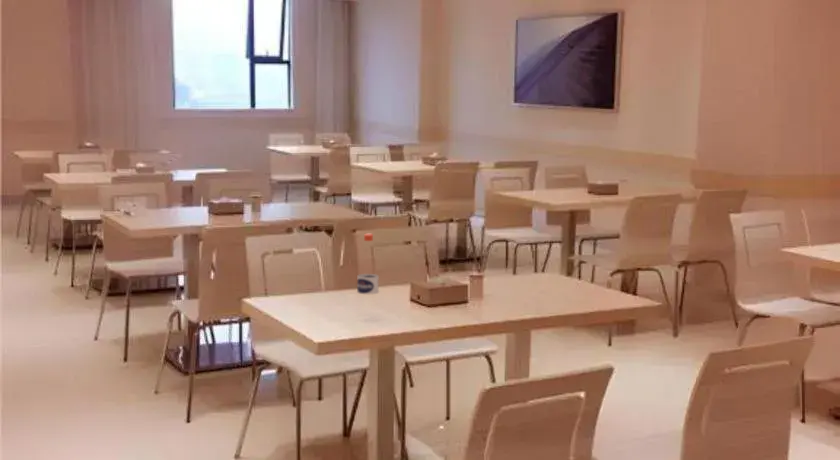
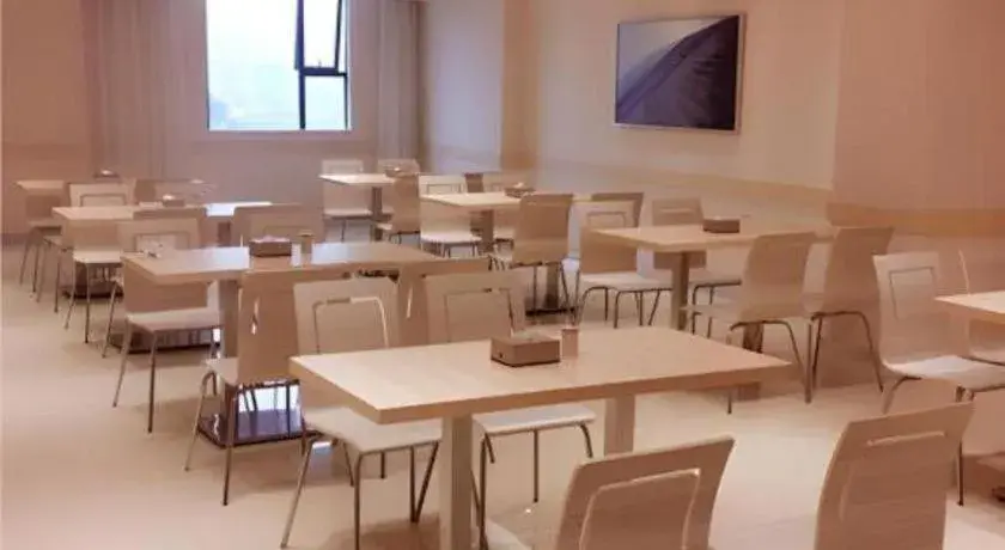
- water bottle [356,233,380,295]
